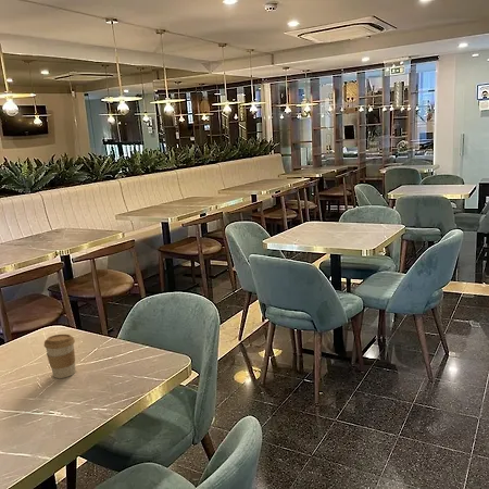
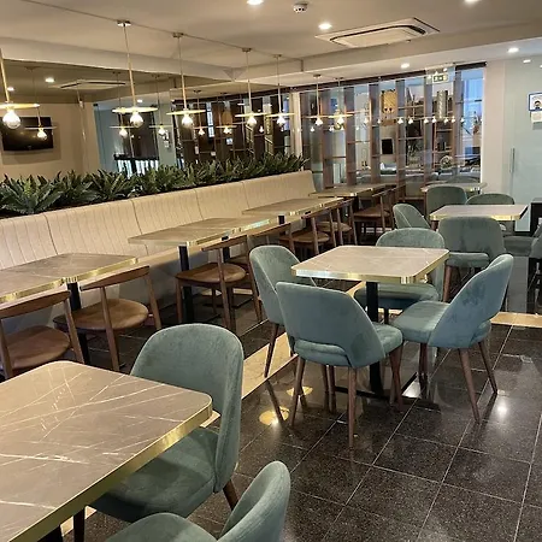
- coffee cup [43,334,76,379]
